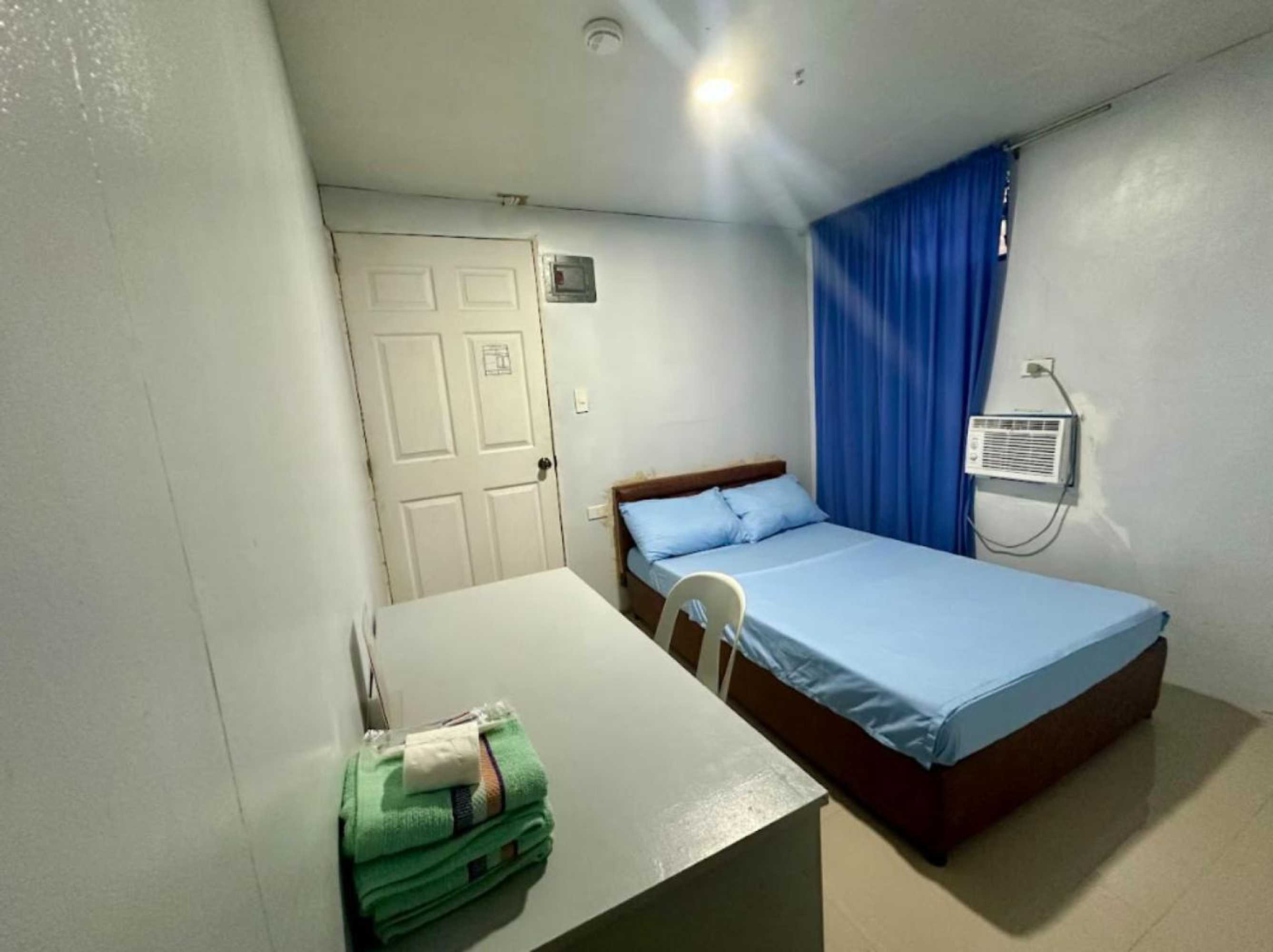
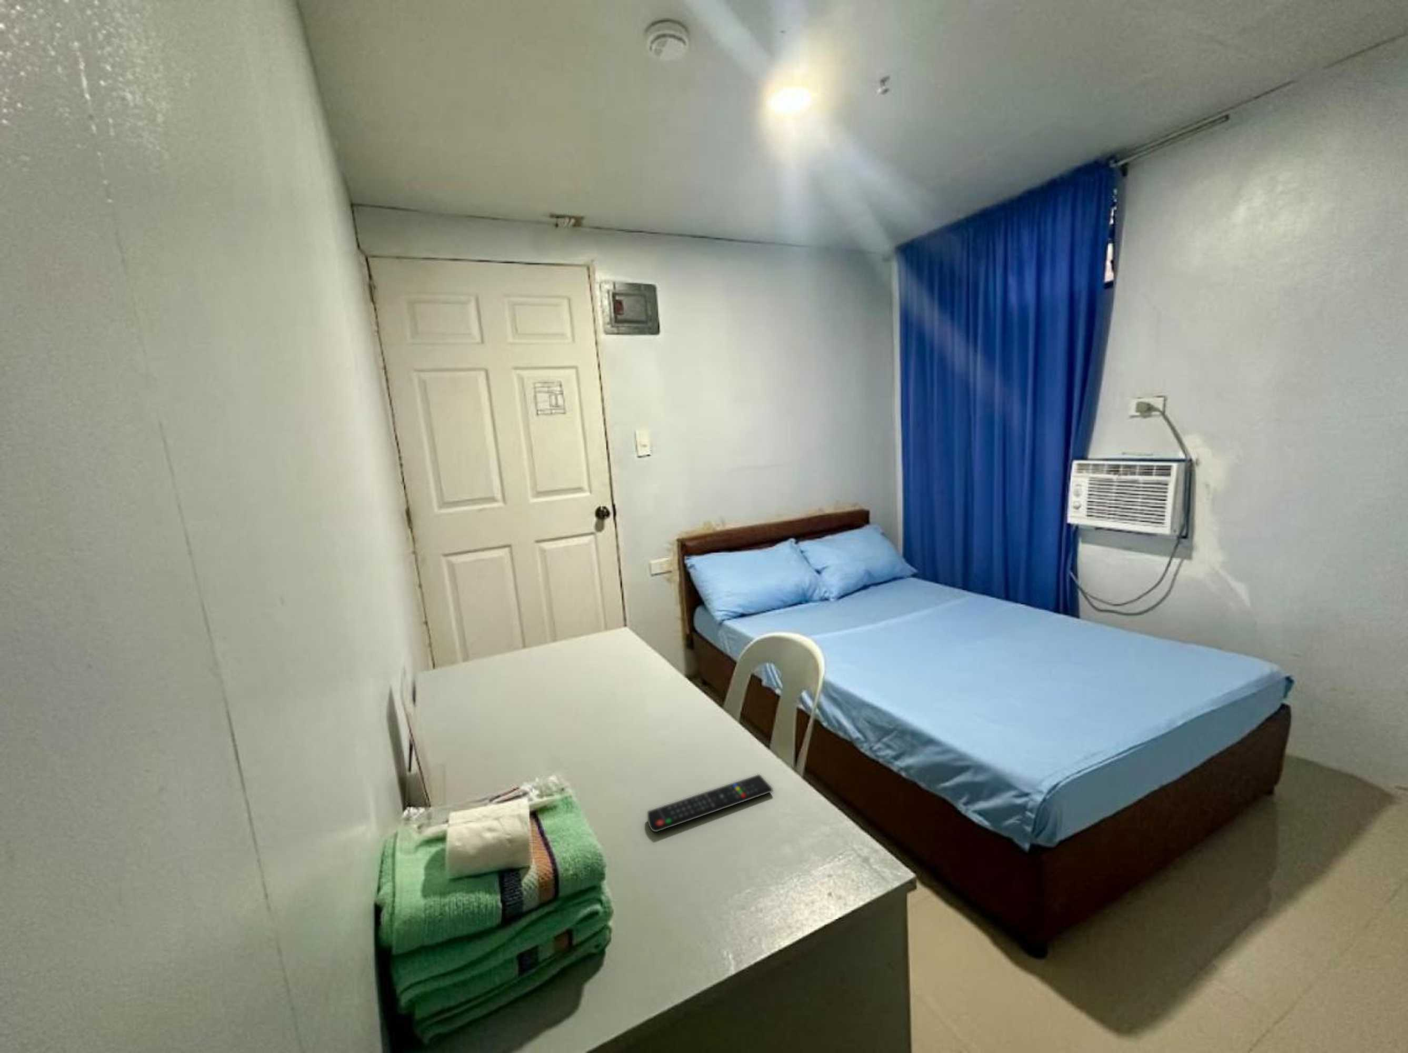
+ remote control [647,773,773,833]
